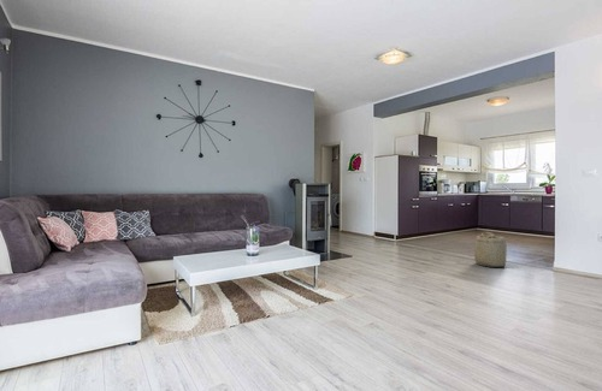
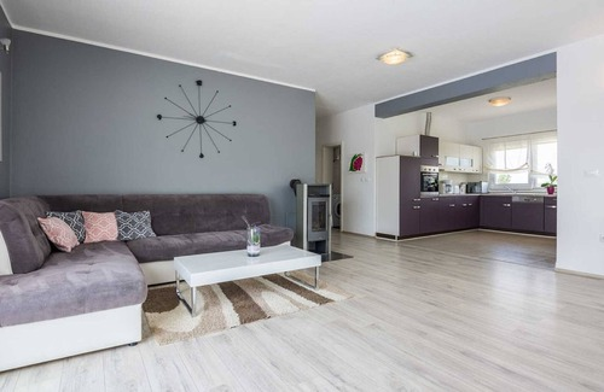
- basket [473,231,508,268]
